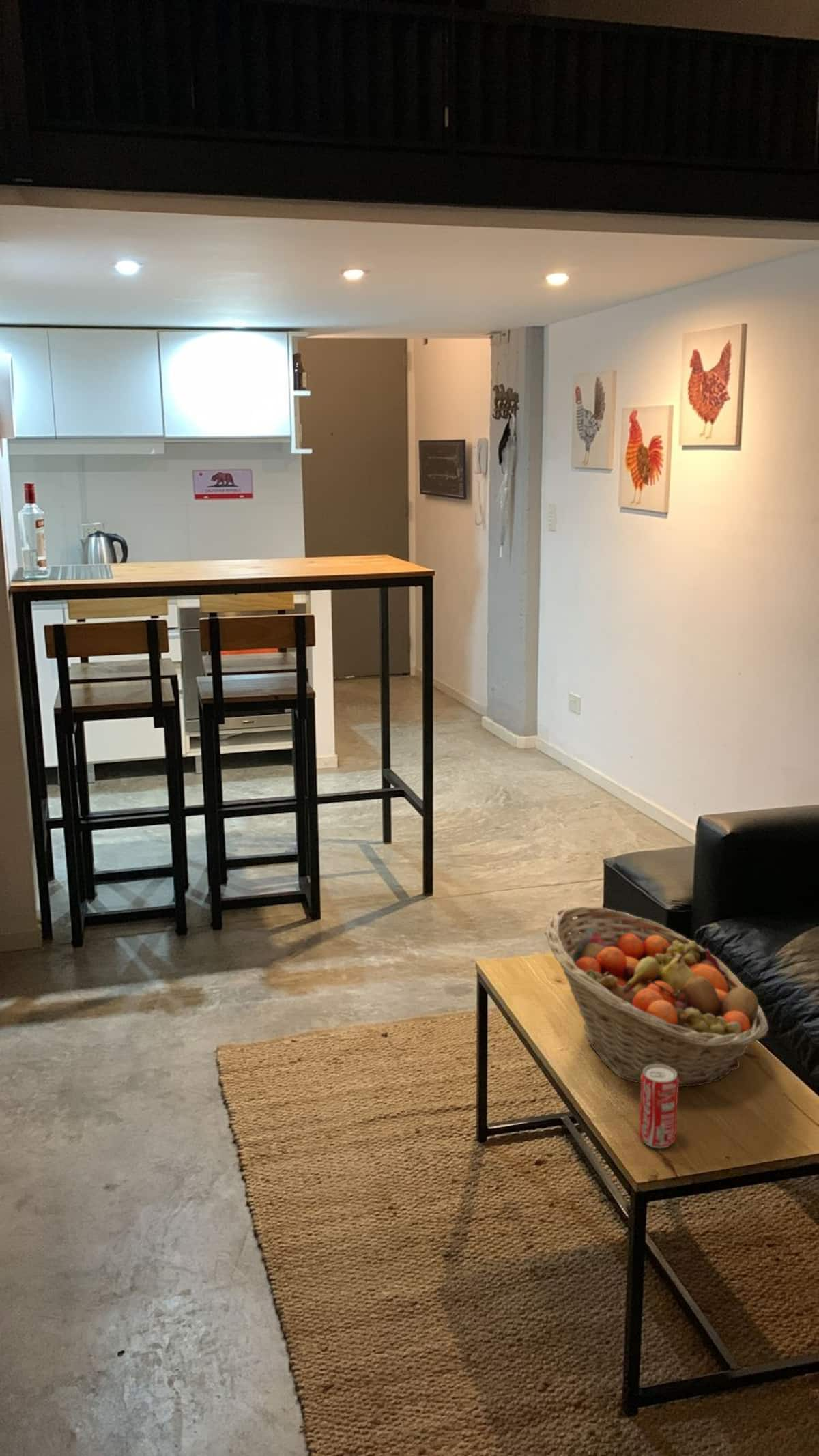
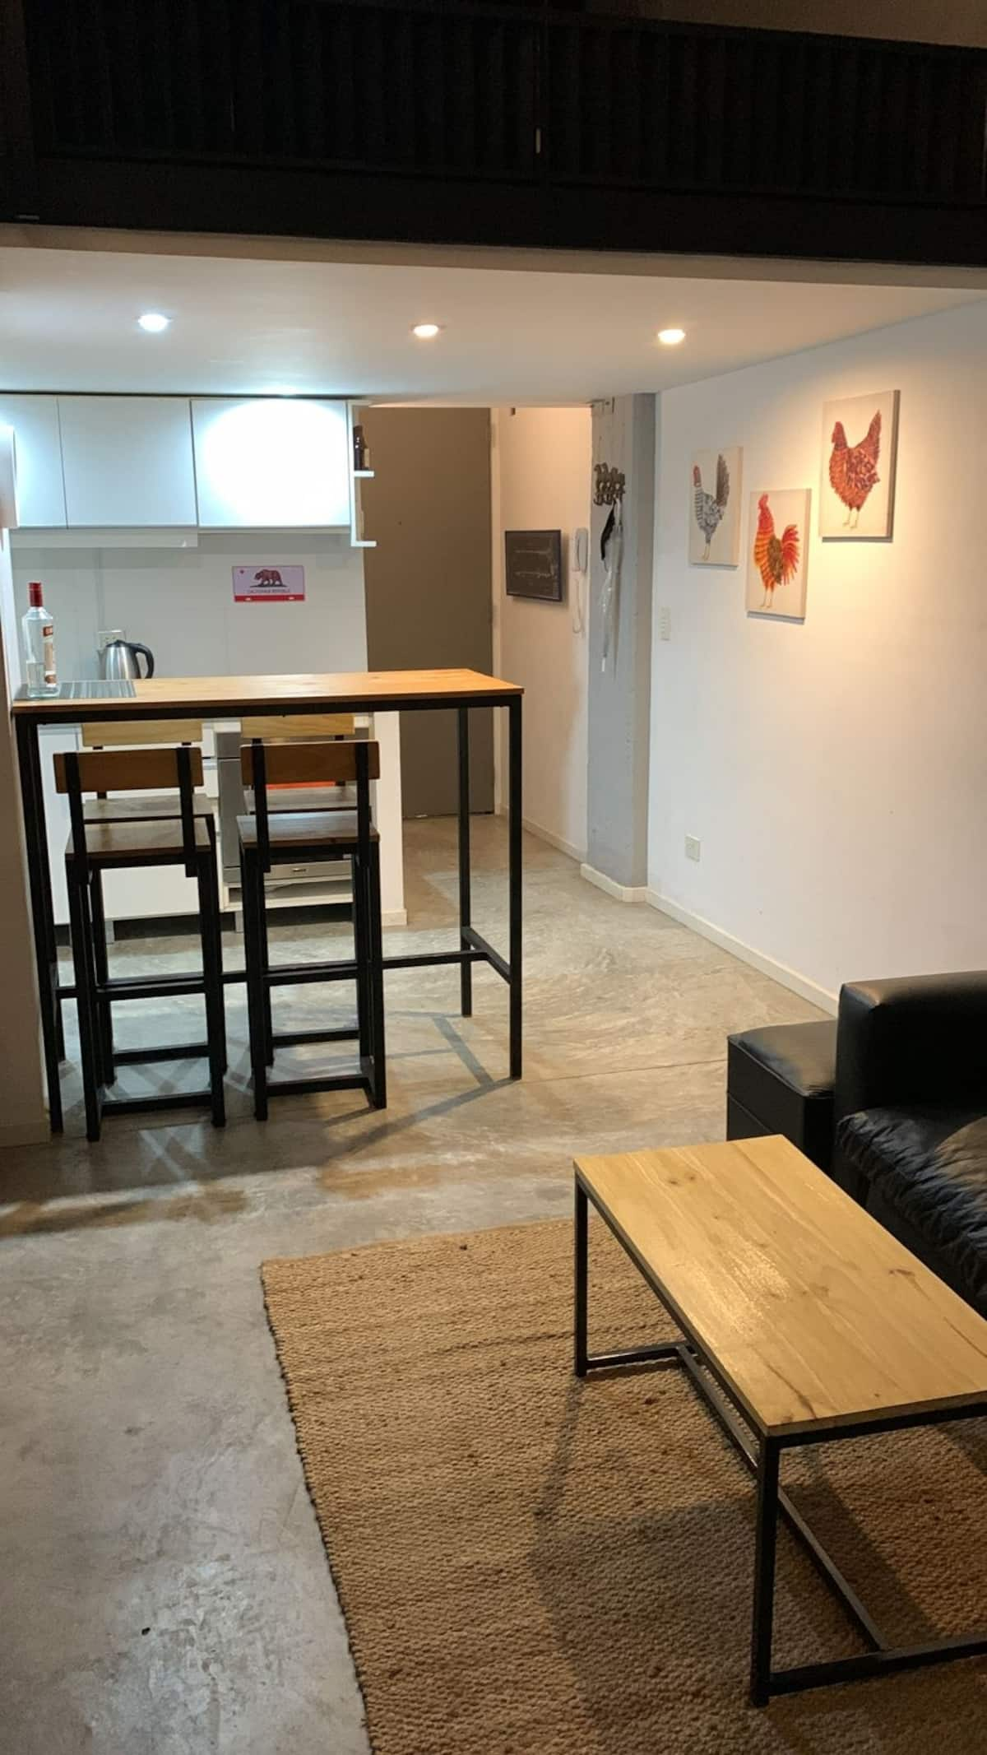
- fruit basket [544,906,770,1088]
- beverage can [638,1064,679,1149]
